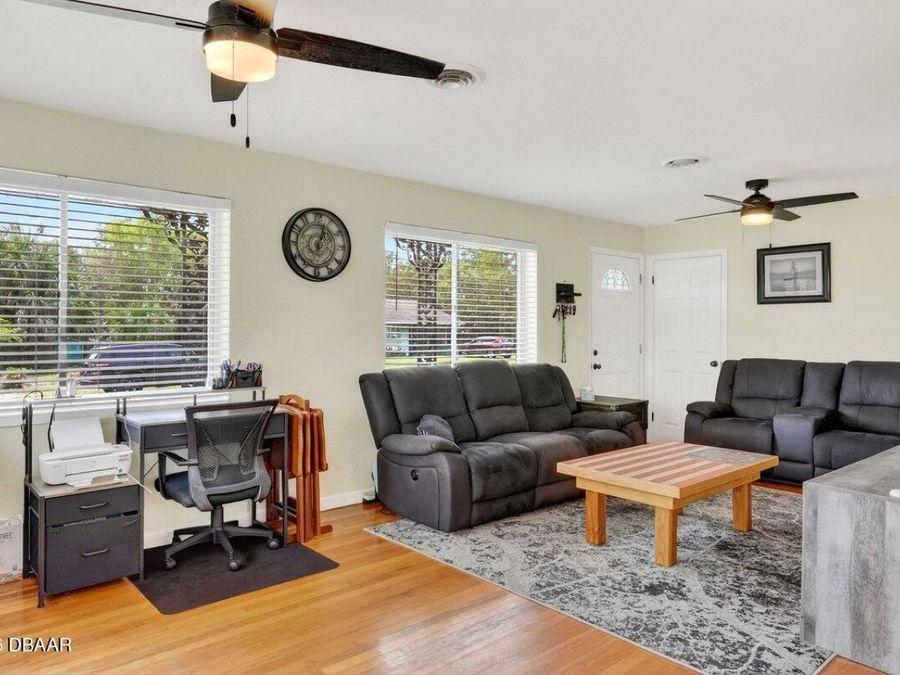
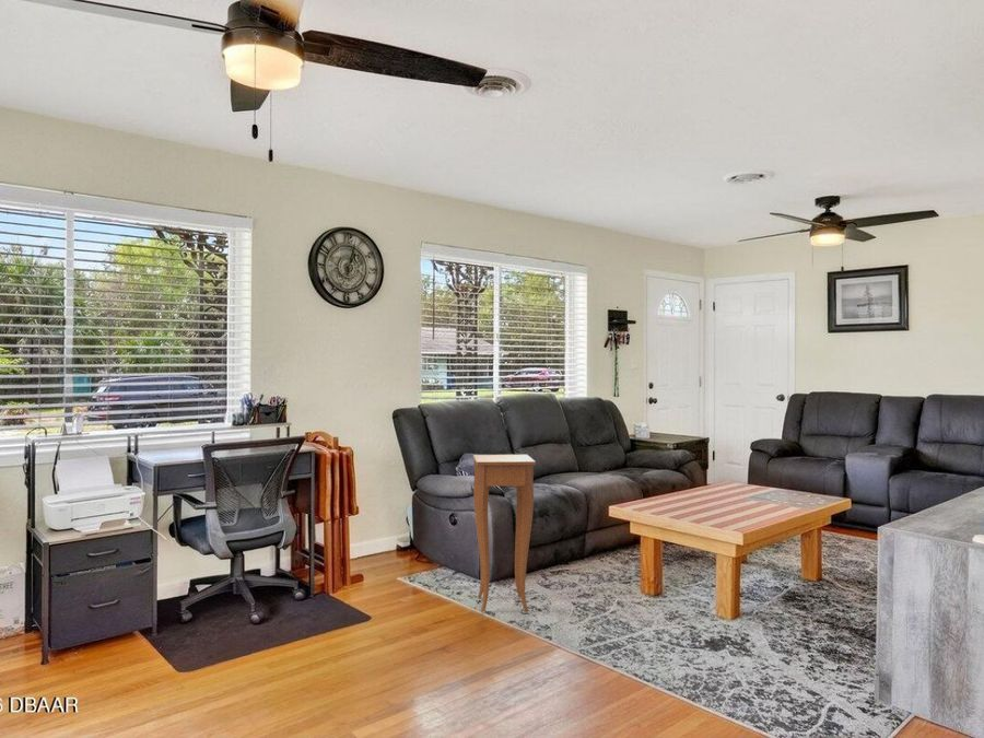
+ side table [472,454,537,612]
